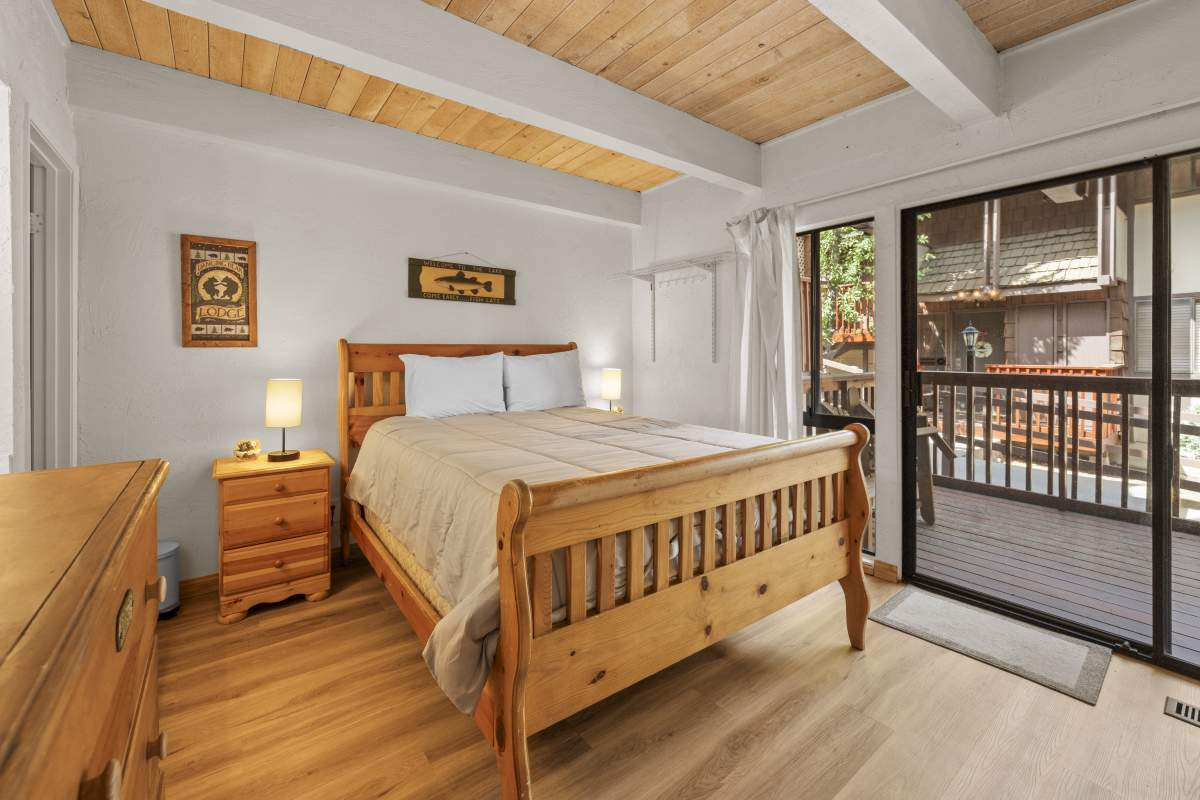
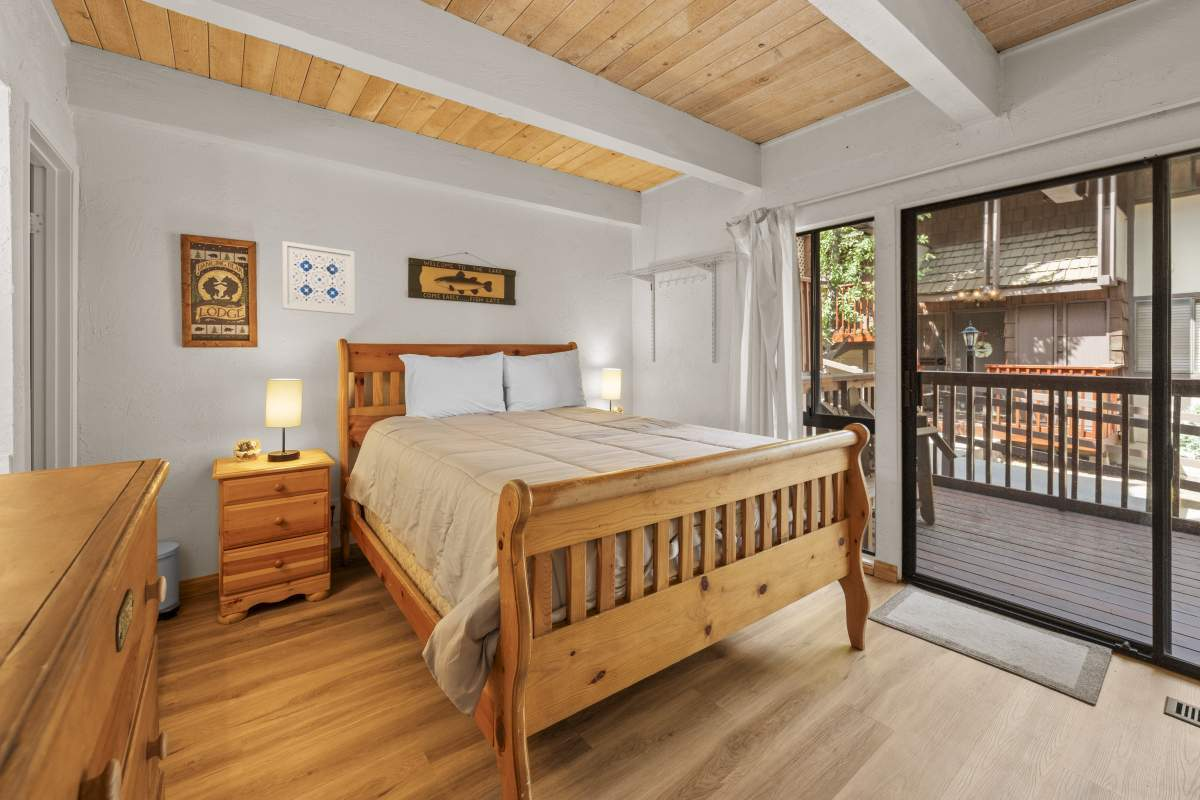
+ wall art [281,240,356,316]
